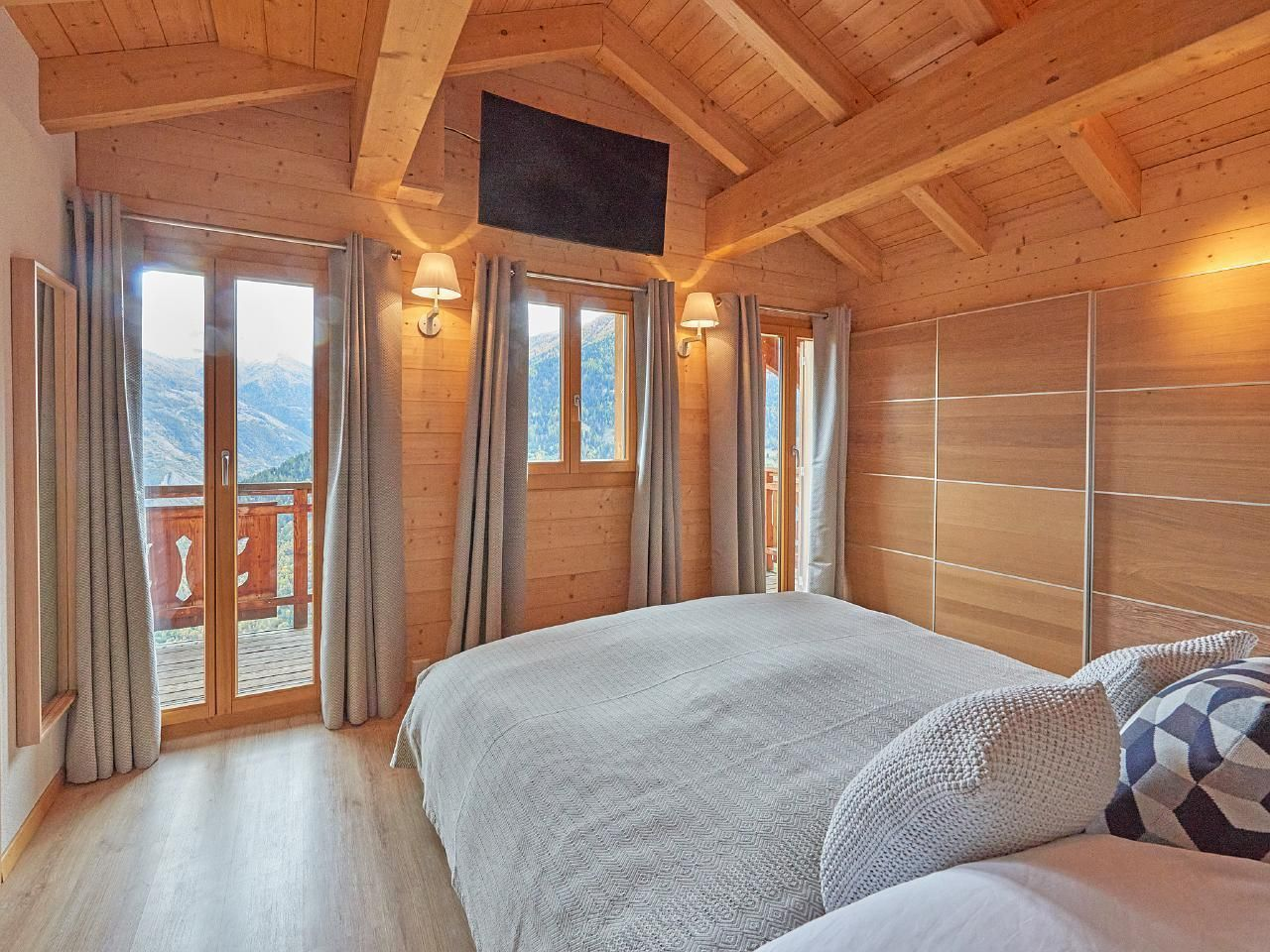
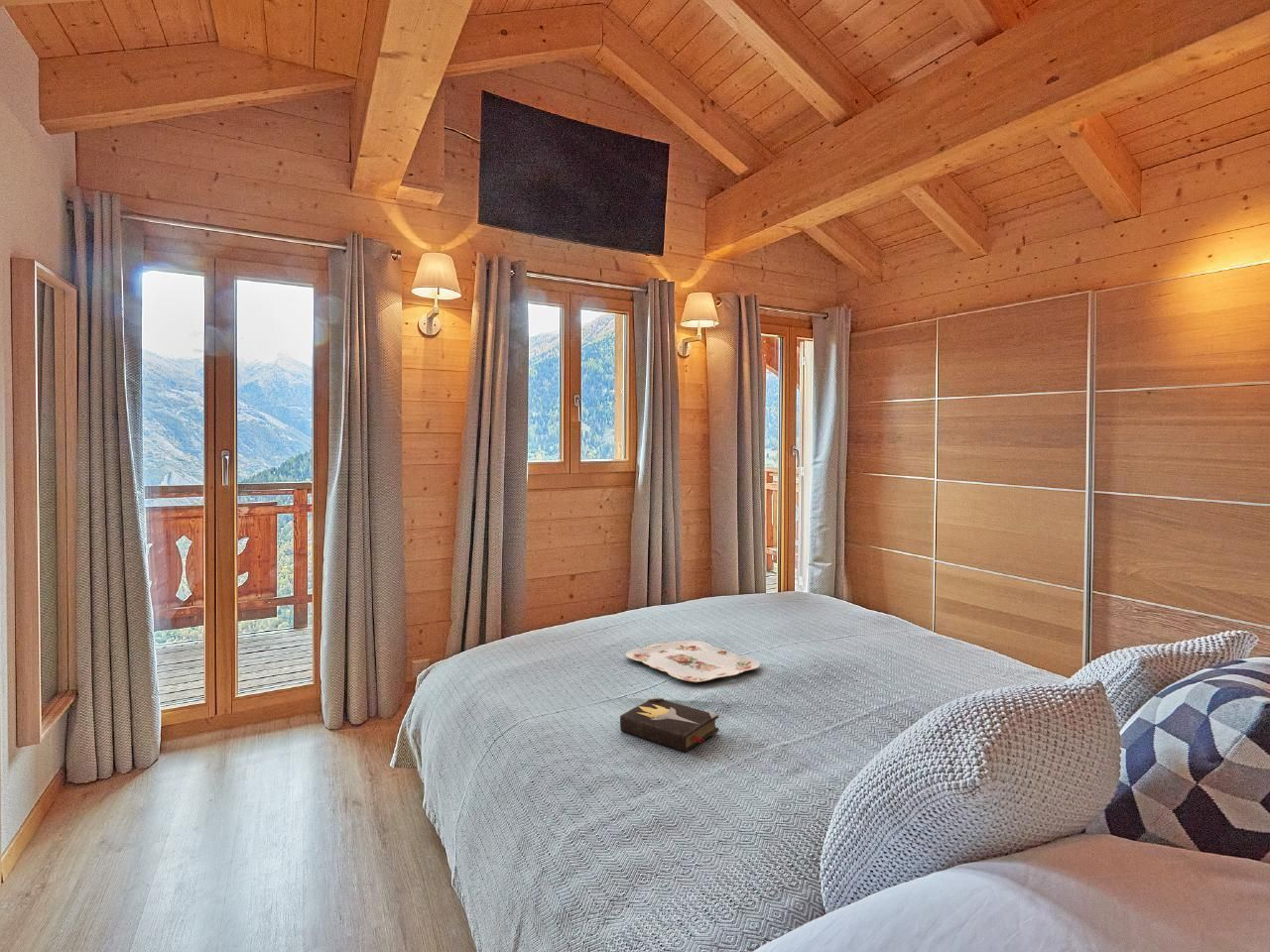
+ serving tray [625,640,761,683]
+ hardback book [619,695,719,753]
